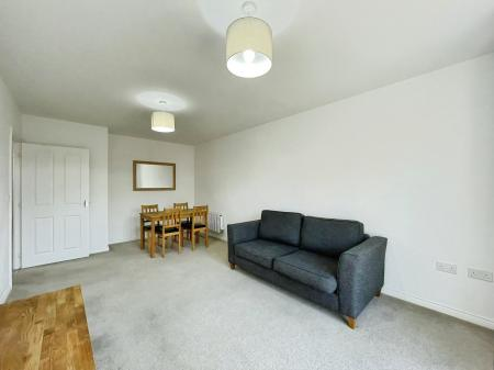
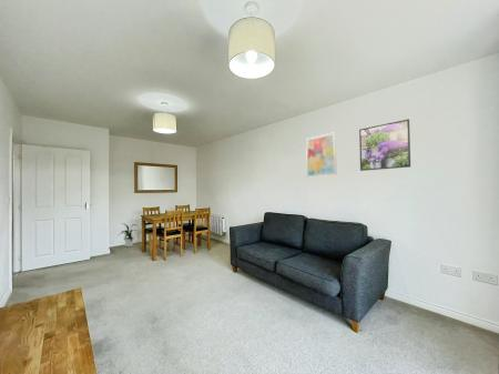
+ wall art [305,131,337,178]
+ house plant [118,222,139,247]
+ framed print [358,118,411,172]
